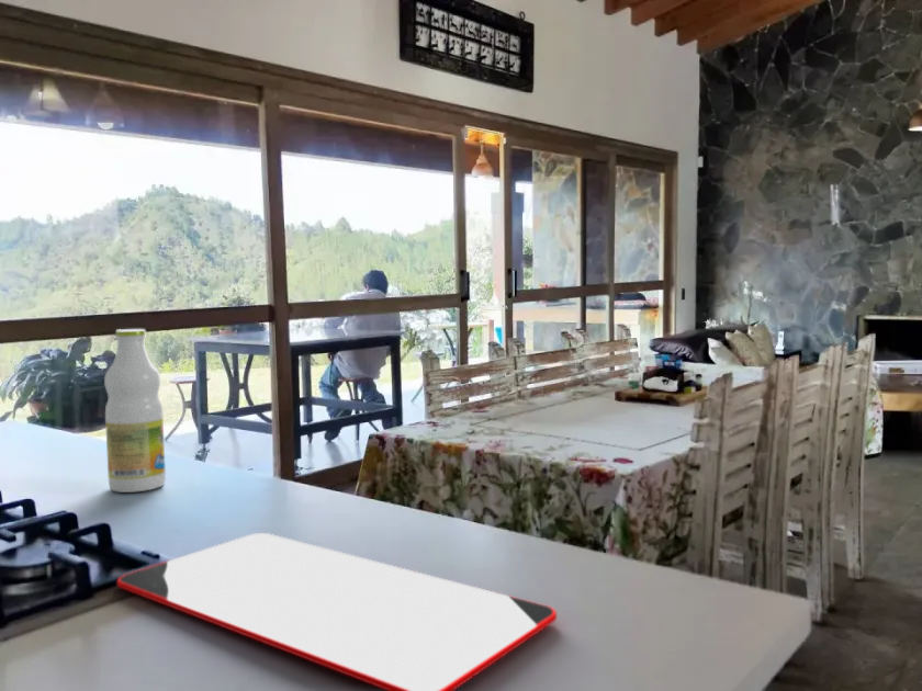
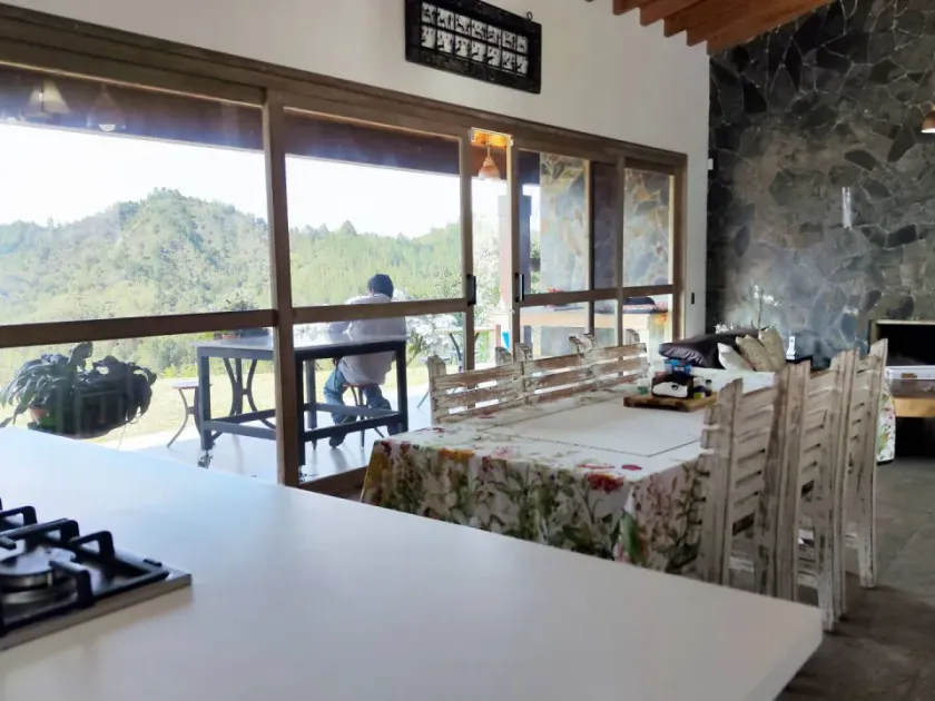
- cutting board [116,532,558,691]
- bottle [103,328,167,494]
